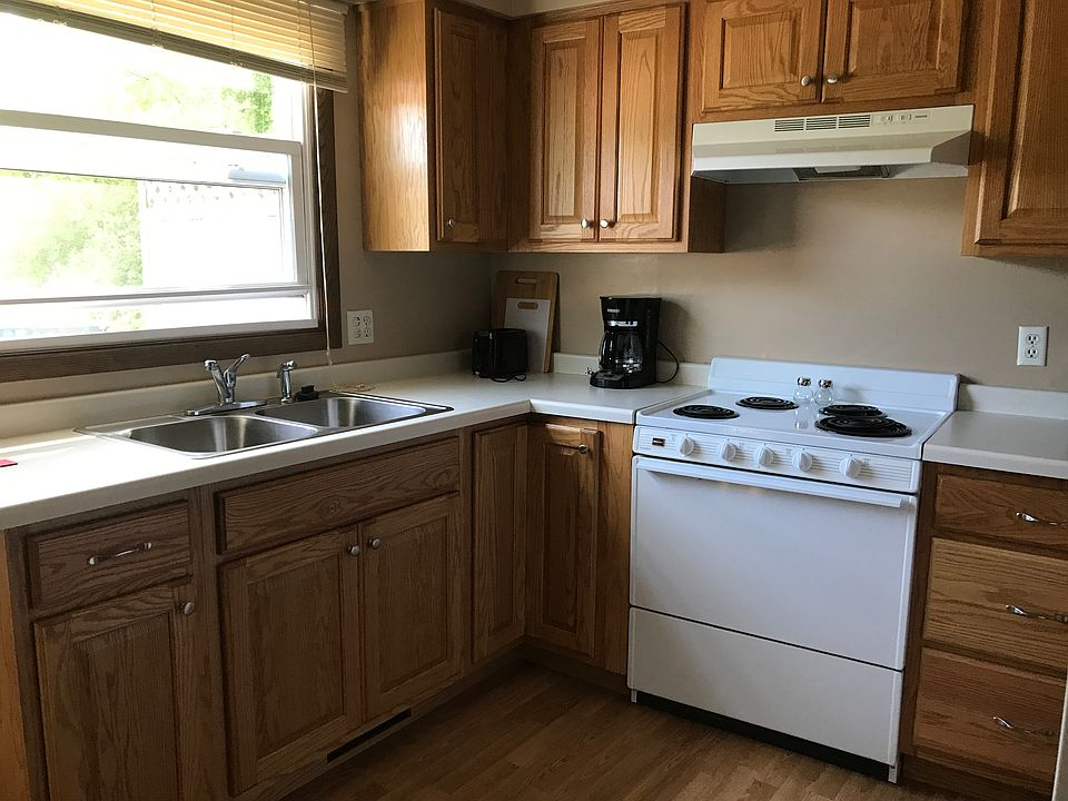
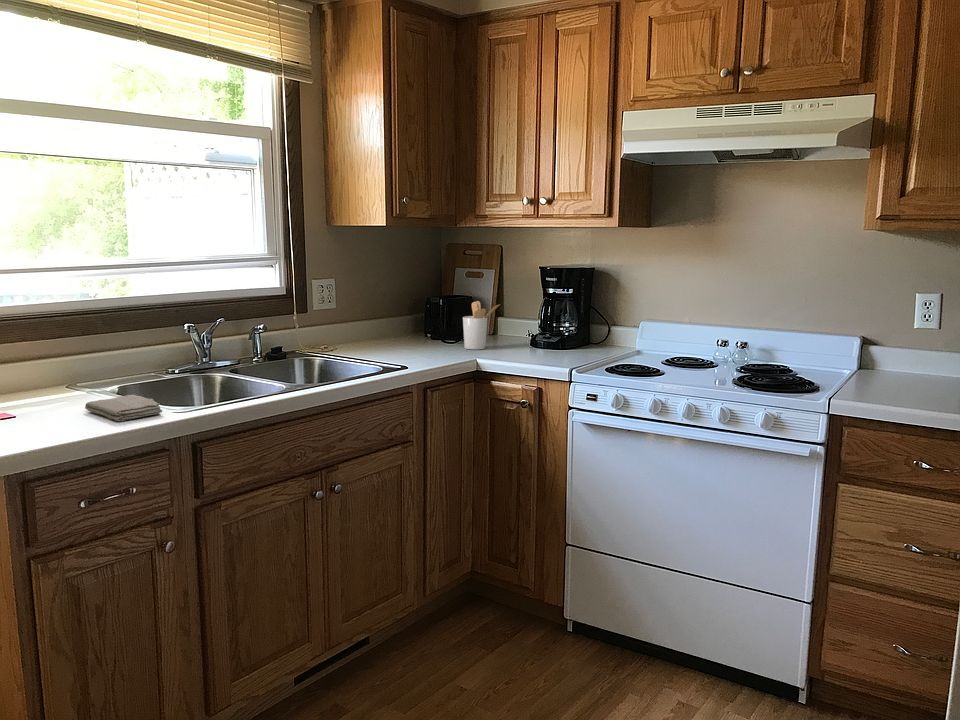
+ utensil holder [462,300,501,350]
+ washcloth [84,394,163,422]
